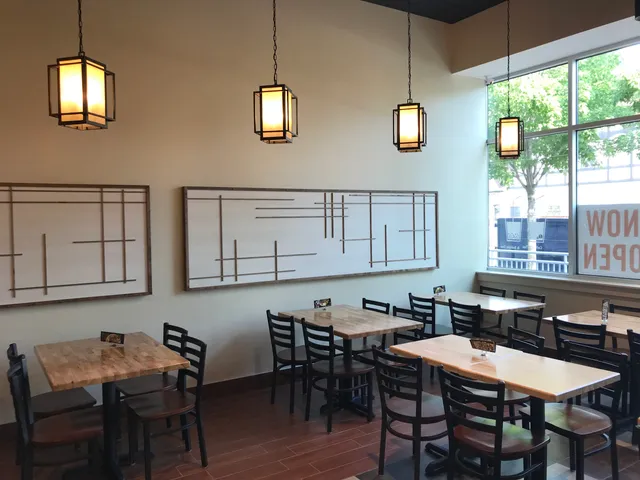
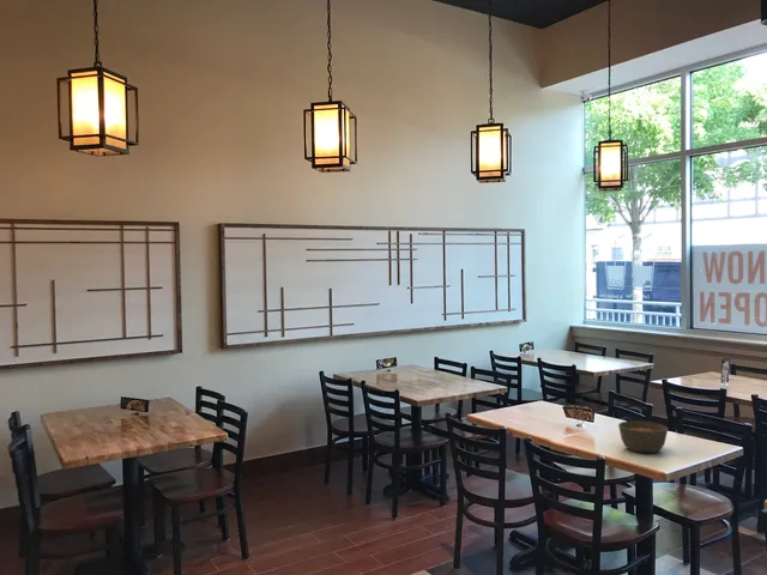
+ soup bowl [617,419,669,454]
